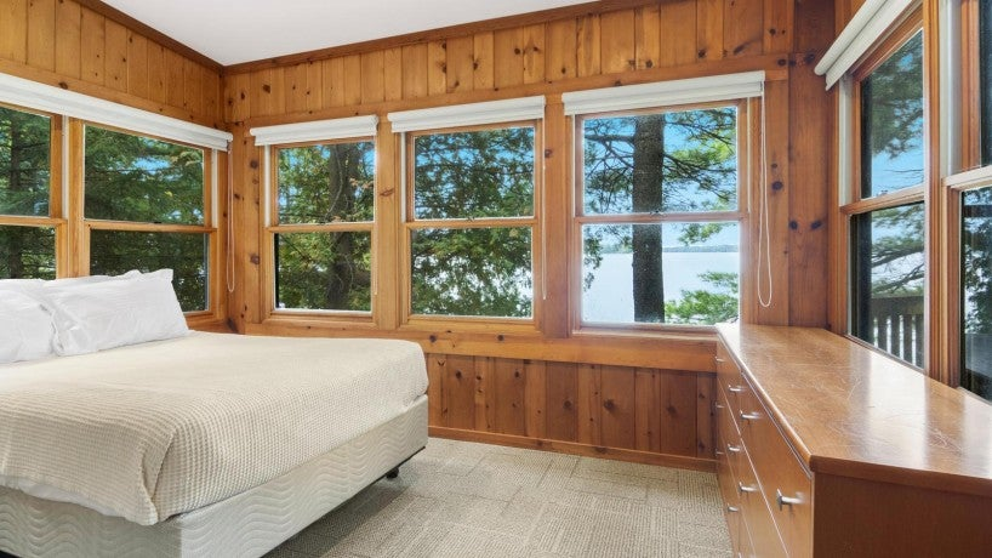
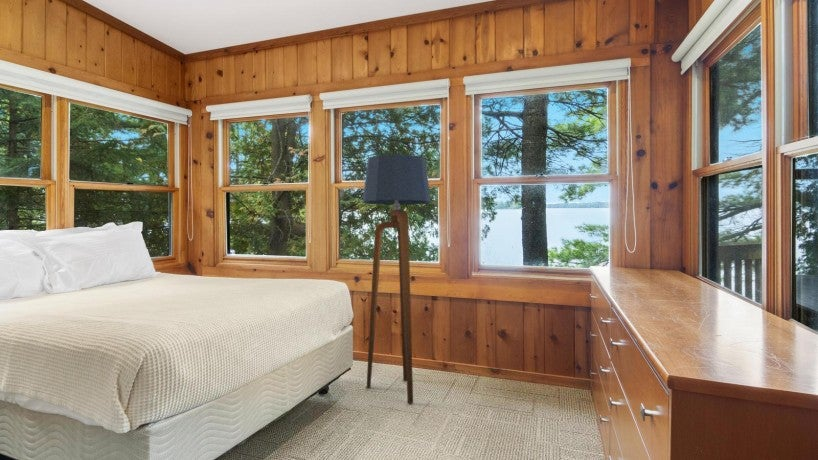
+ floor lamp [362,153,432,405]
